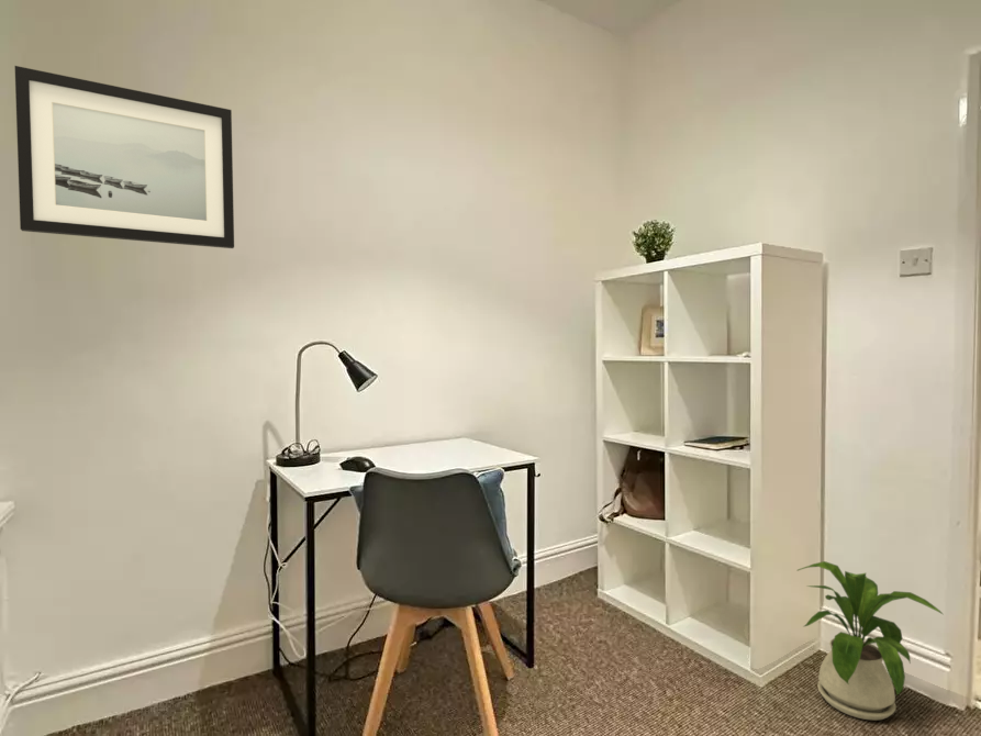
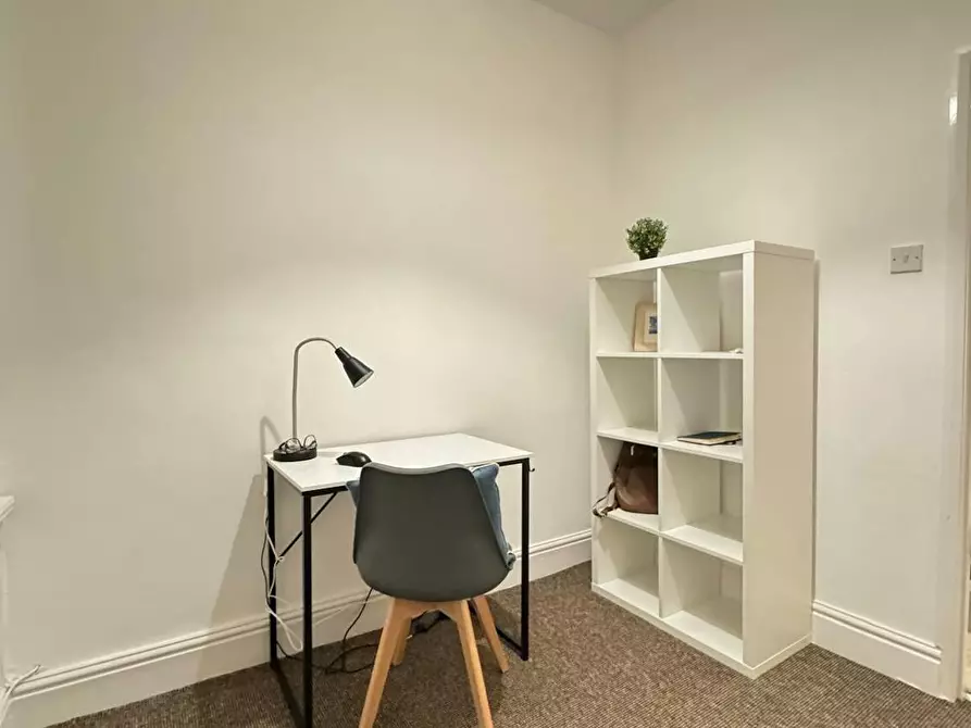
- wall art [13,65,235,249]
- house plant [795,560,944,722]
